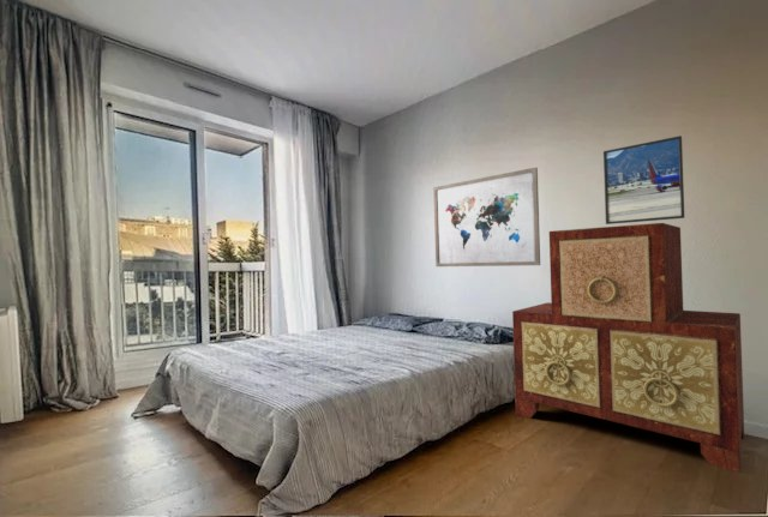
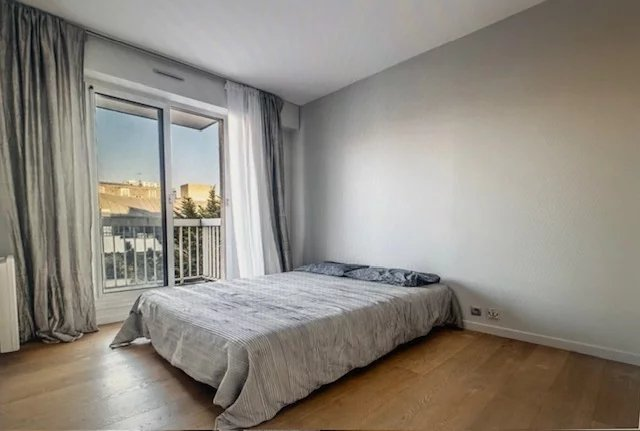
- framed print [602,134,685,226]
- wall art [432,167,541,267]
- cabinet [511,222,745,474]
